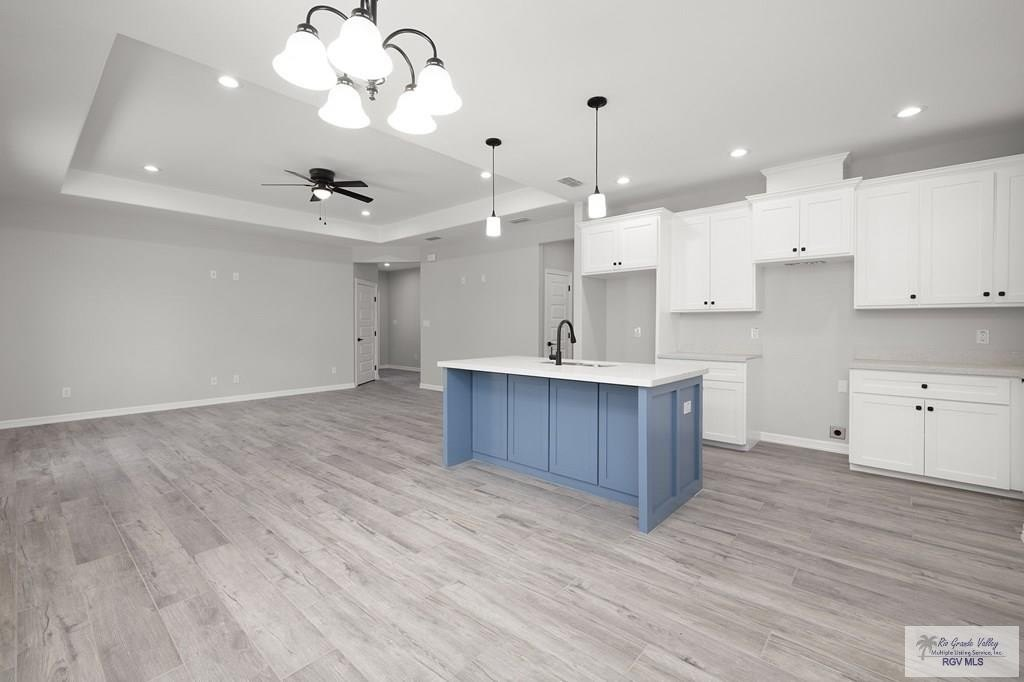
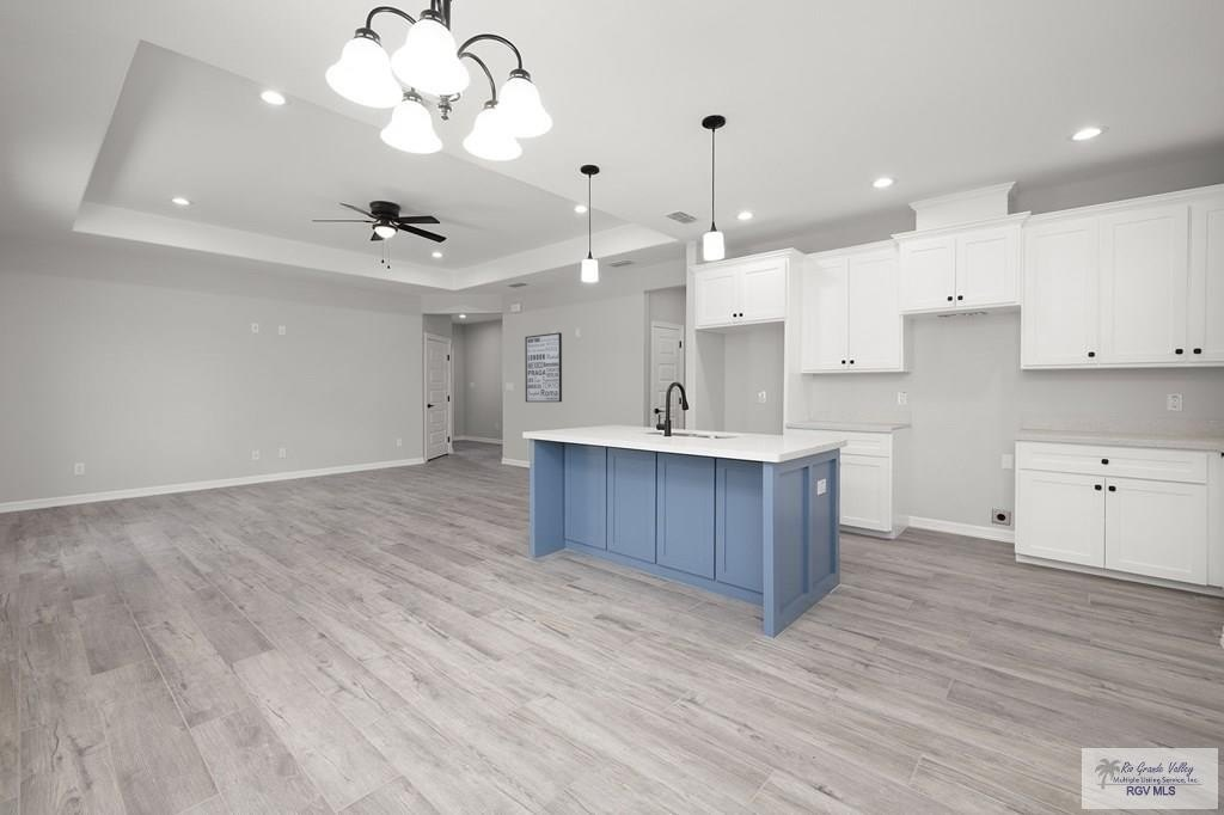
+ wall art [524,331,563,403]
